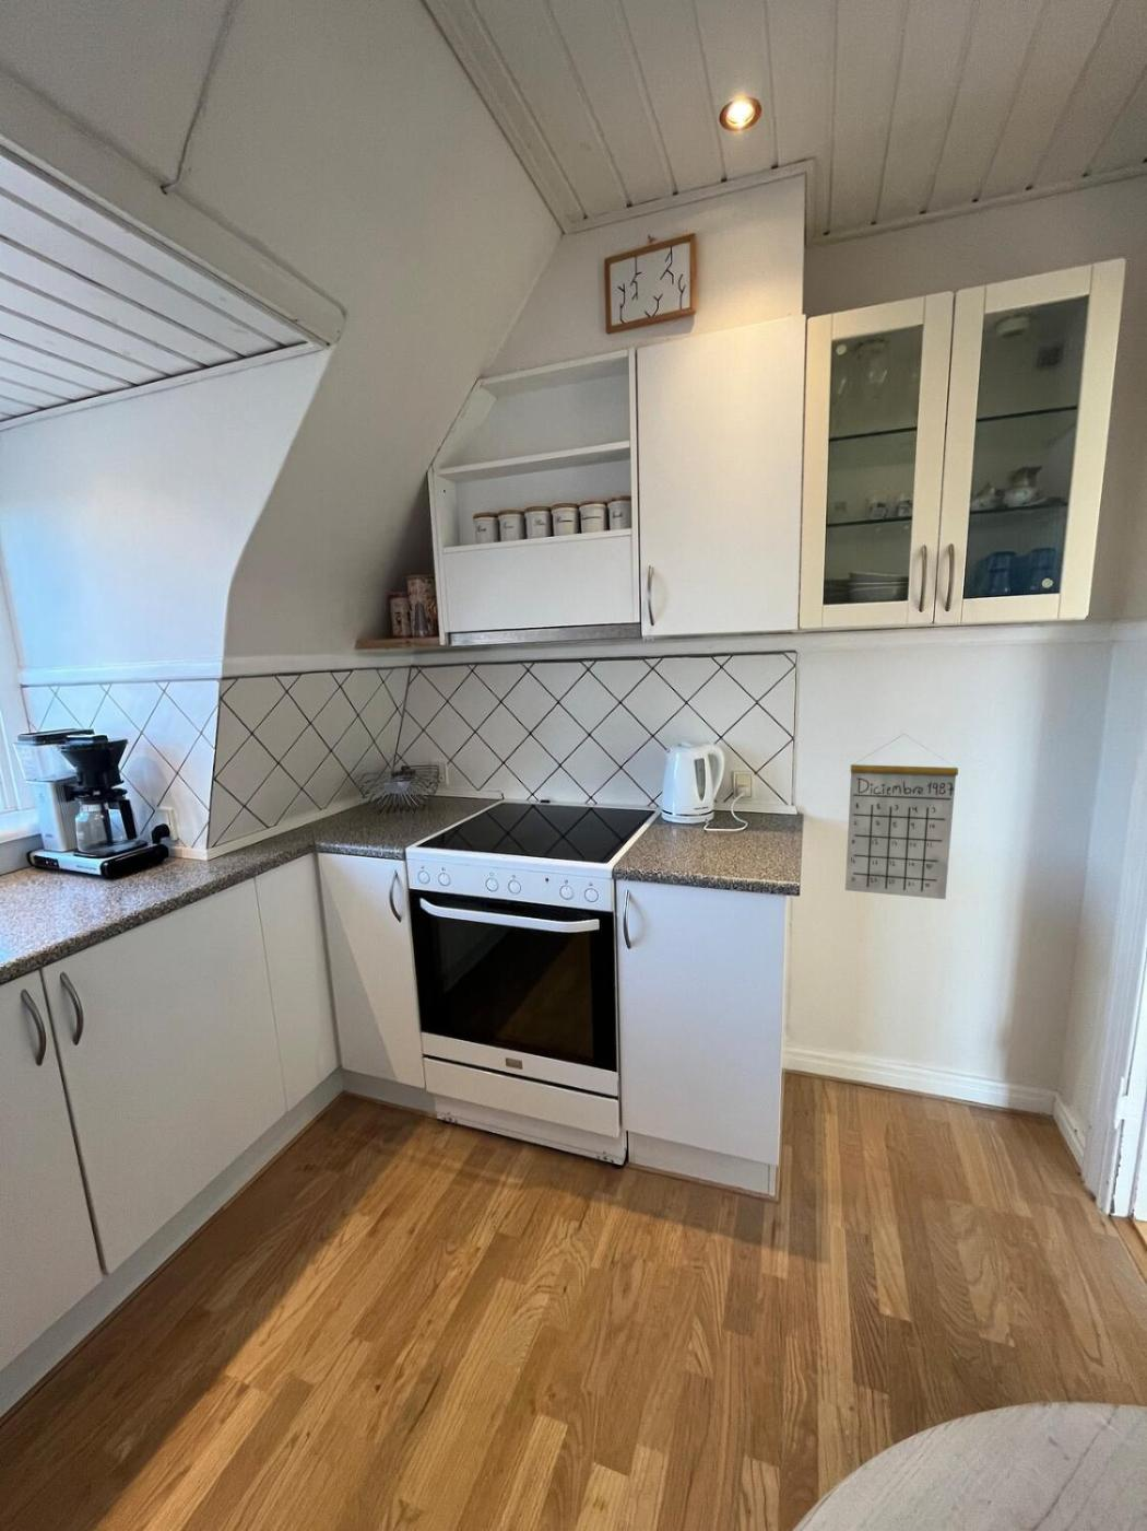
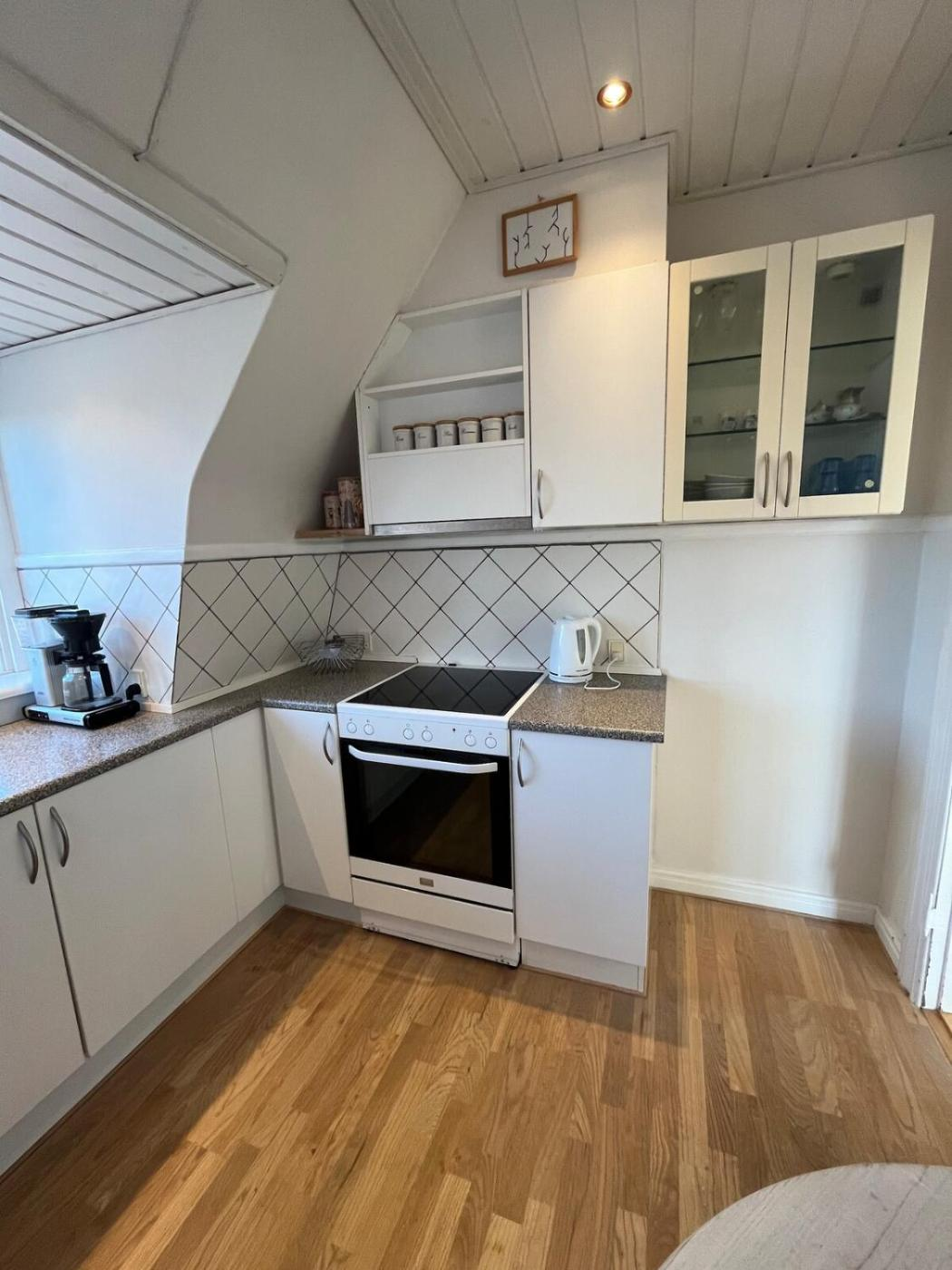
- calendar [845,734,959,901]
